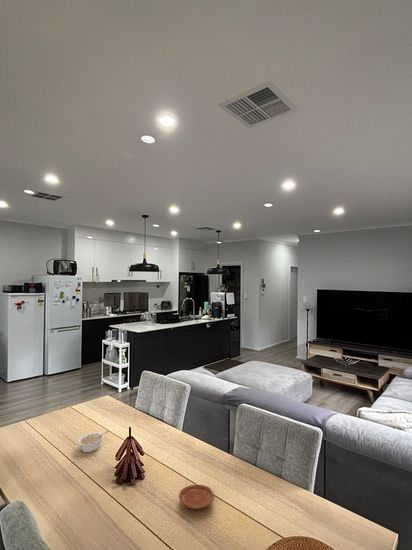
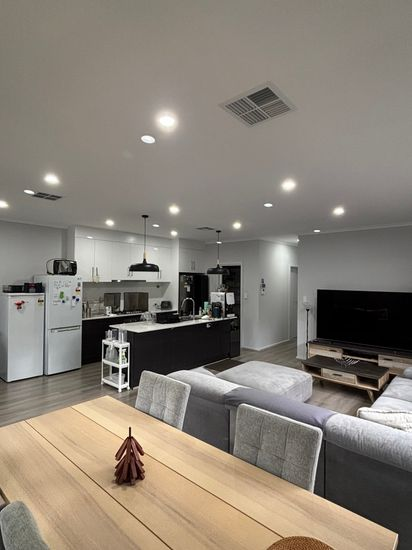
- plate [178,484,215,510]
- legume [77,430,109,453]
